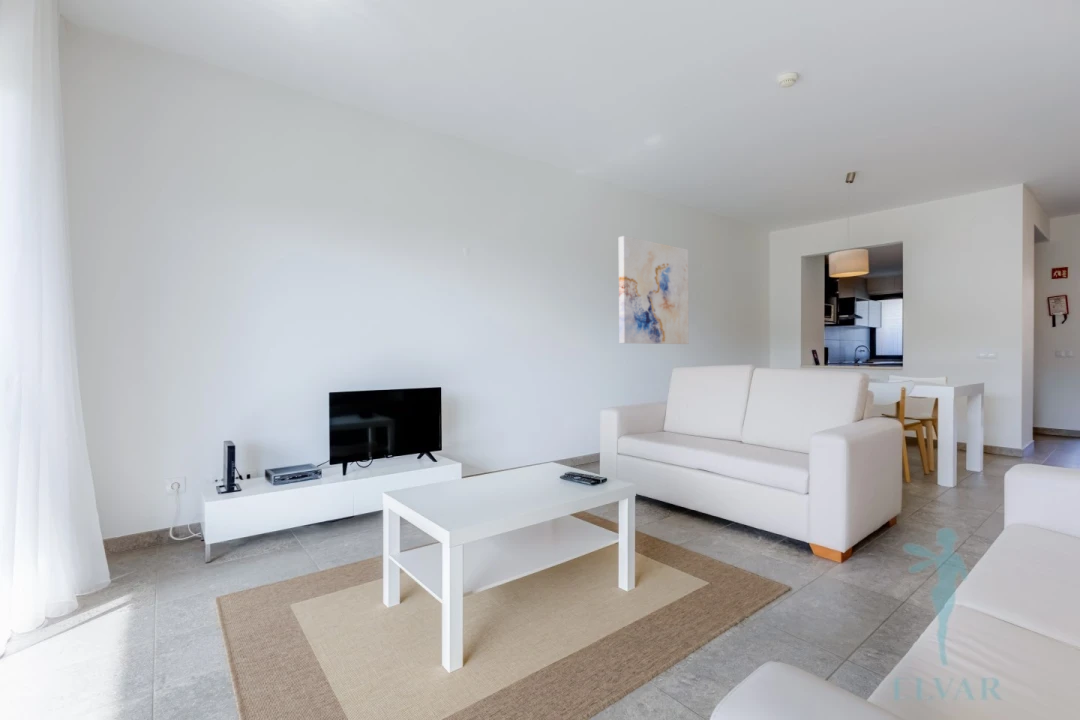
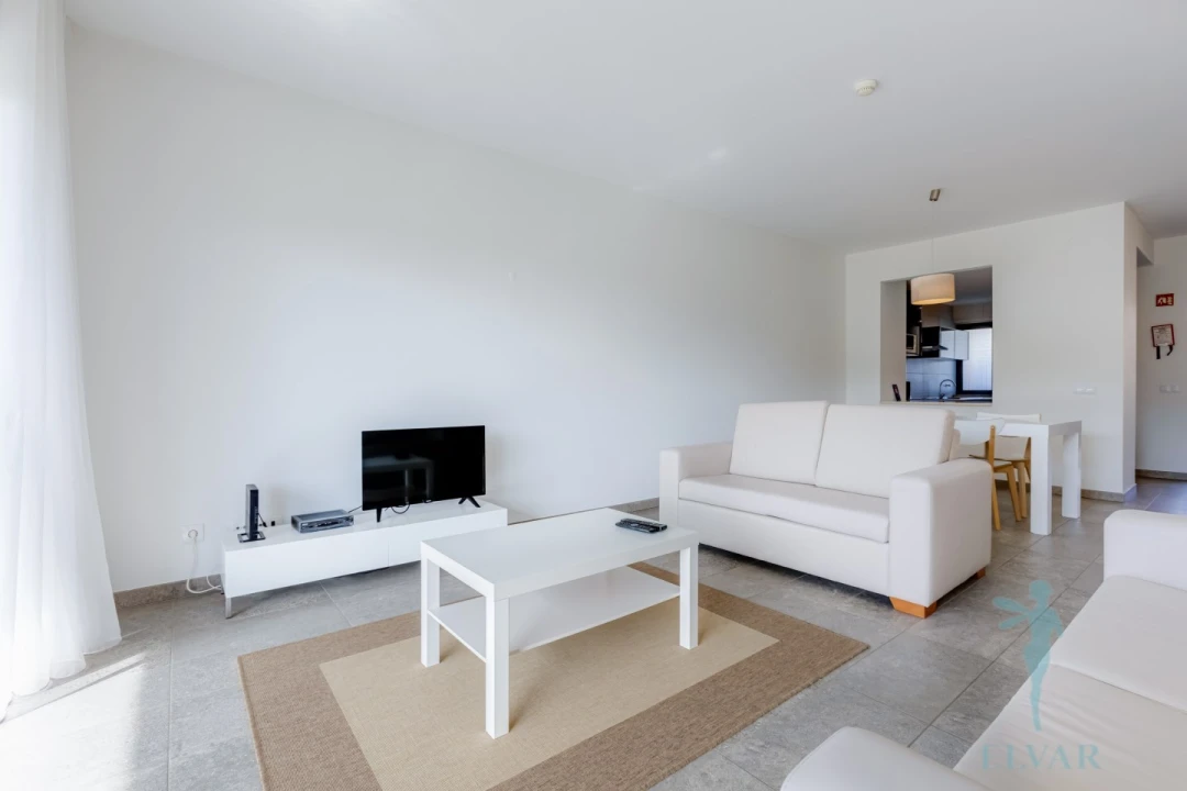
- wall art [618,235,690,345]
